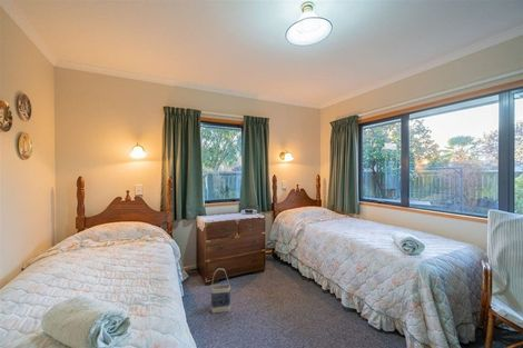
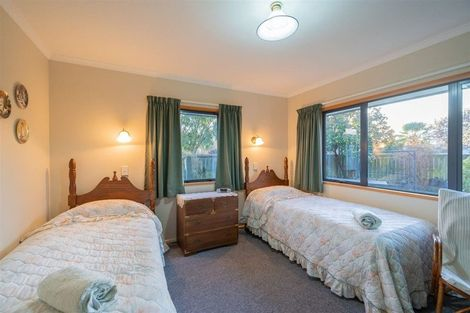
- bag [210,267,231,315]
